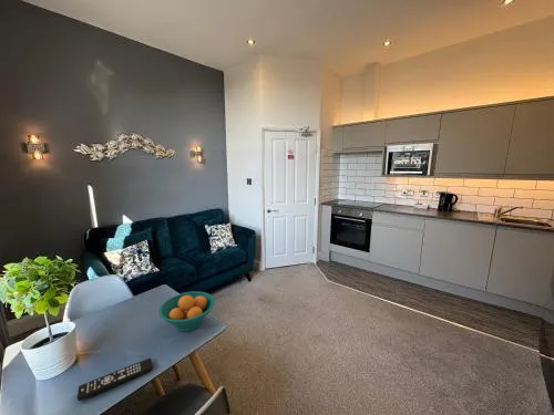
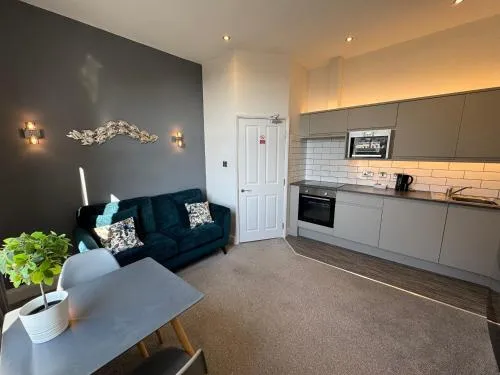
- fruit bowl [157,290,216,332]
- remote control [76,357,154,402]
